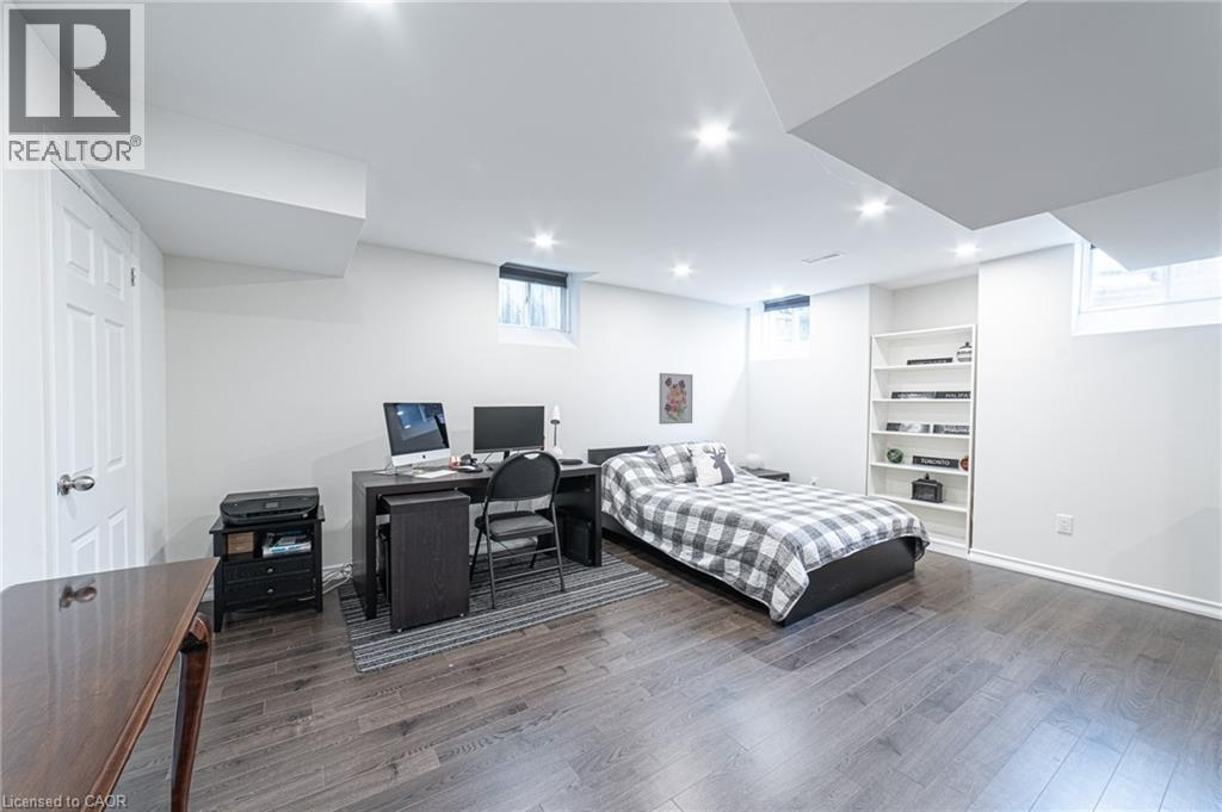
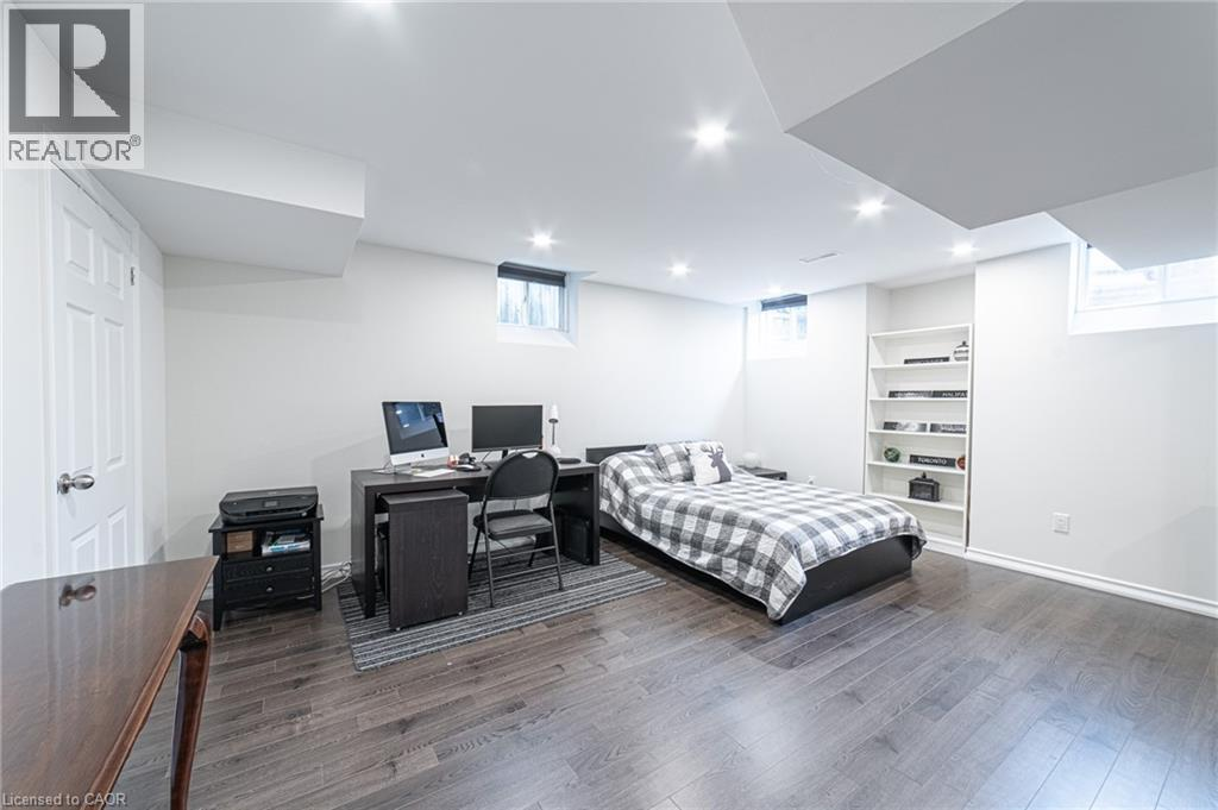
- wall art [658,372,693,426]
